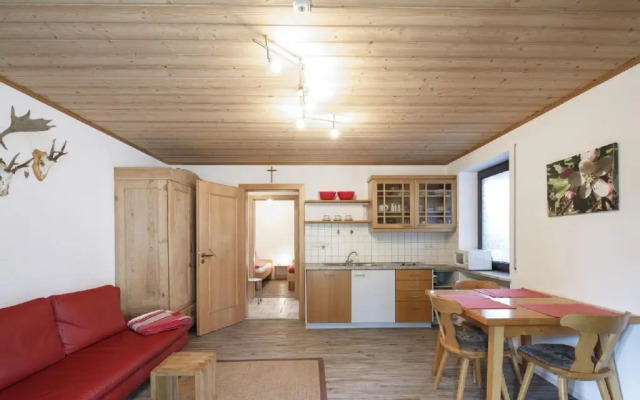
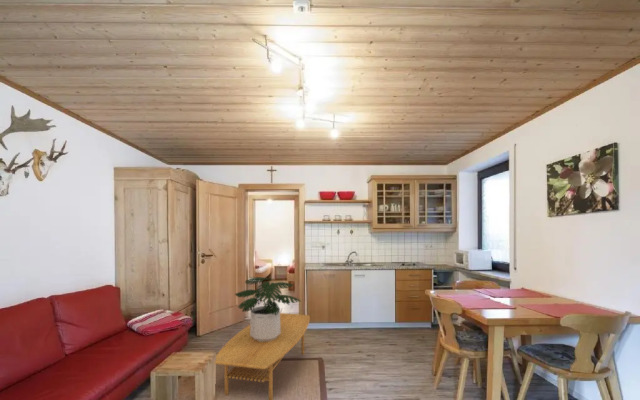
+ coffee table [214,312,311,400]
+ potted plant [234,276,301,341]
